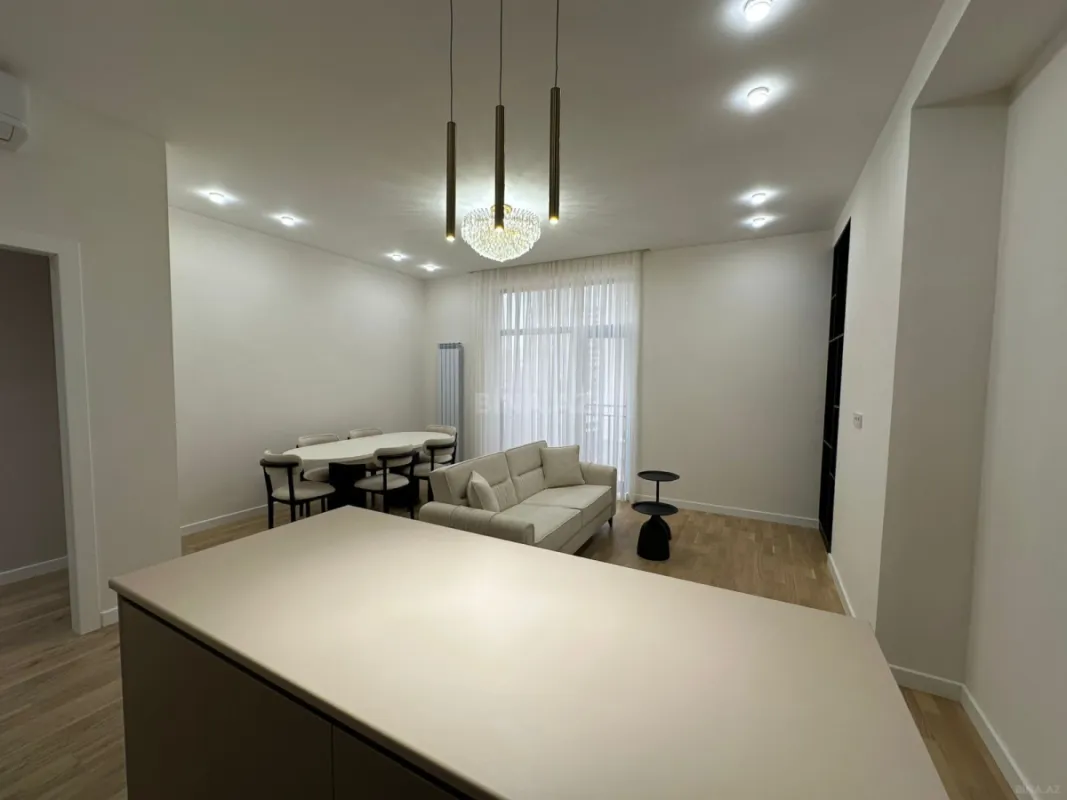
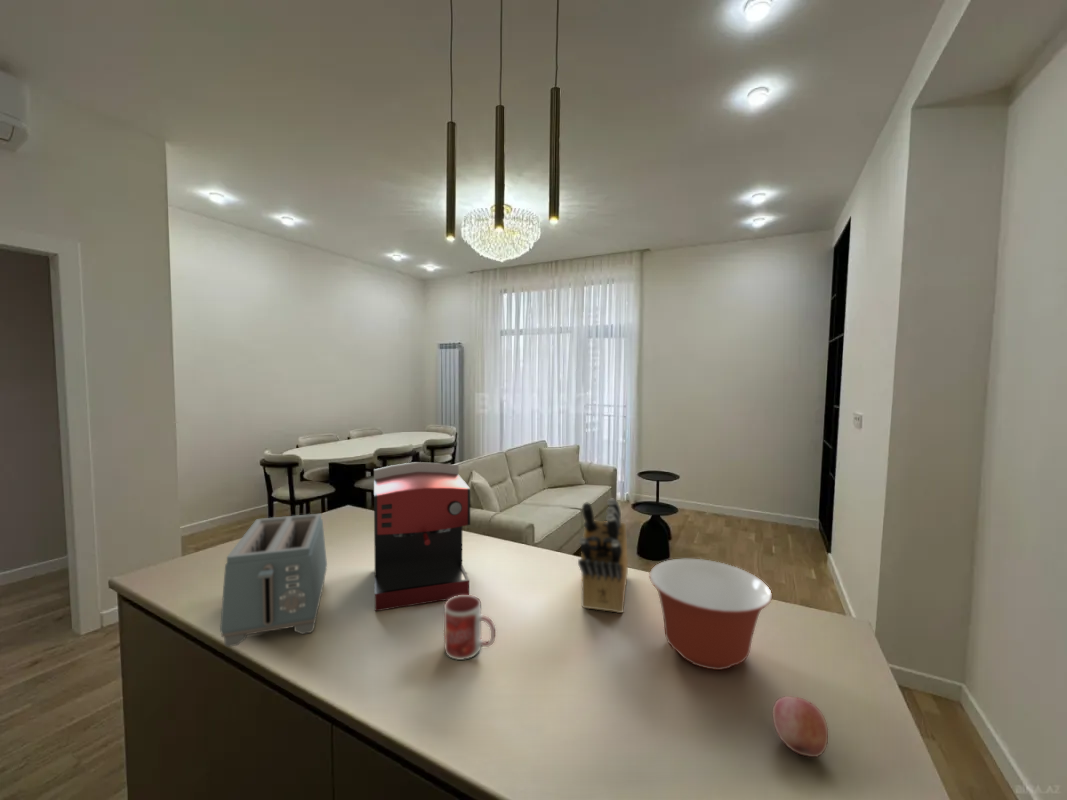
+ toaster [219,513,328,648]
+ mixing bowl [648,558,773,671]
+ mug [443,594,496,661]
+ knife block [577,498,629,614]
+ fruit [772,695,829,758]
+ coffee maker [373,461,471,612]
